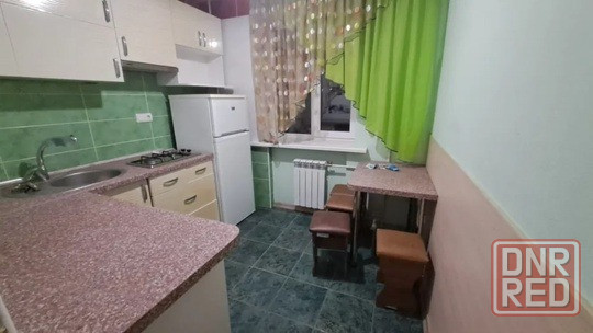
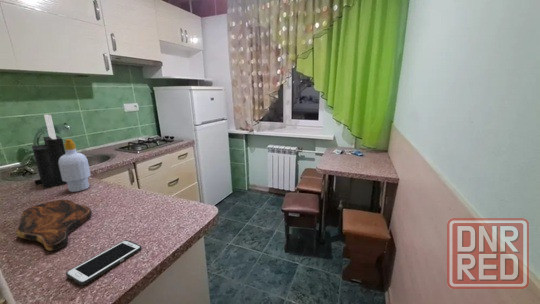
+ knife block [31,113,67,189]
+ cutting board [15,199,93,252]
+ cell phone [65,239,142,286]
+ soap bottle [58,138,92,193]
